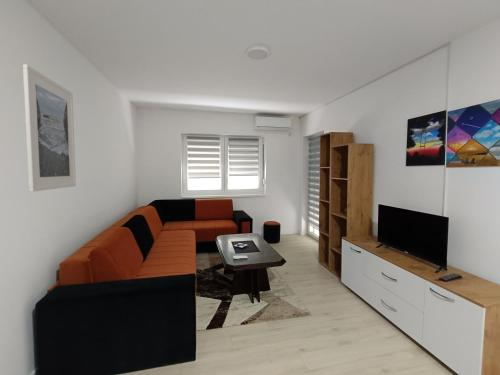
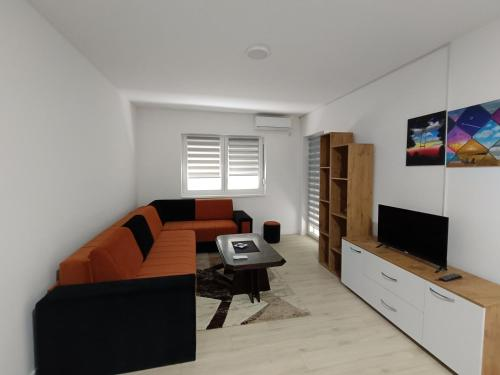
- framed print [22,63,77,193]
